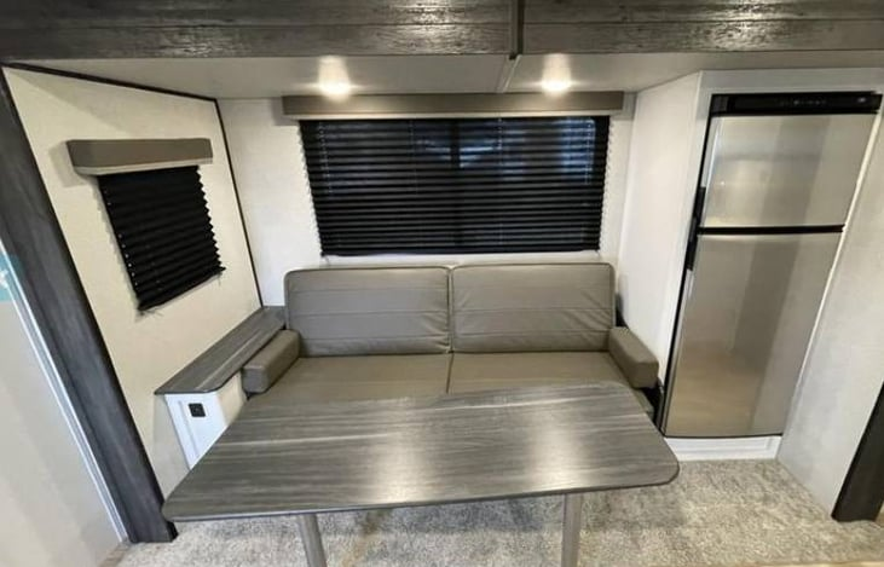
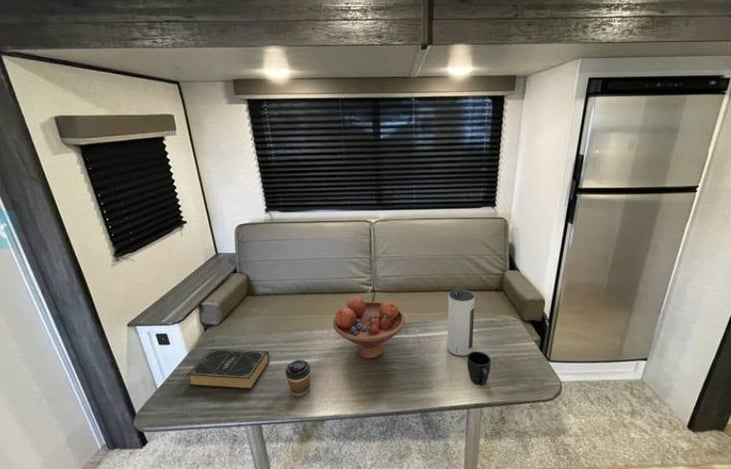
+ mug [466,351,492,387]
+ speaker [446,289,475,357]
+ book [186,348,270,390]
+ fruit bowl [332,295,406,360]
+ coffee cup [284,359,311,398]
